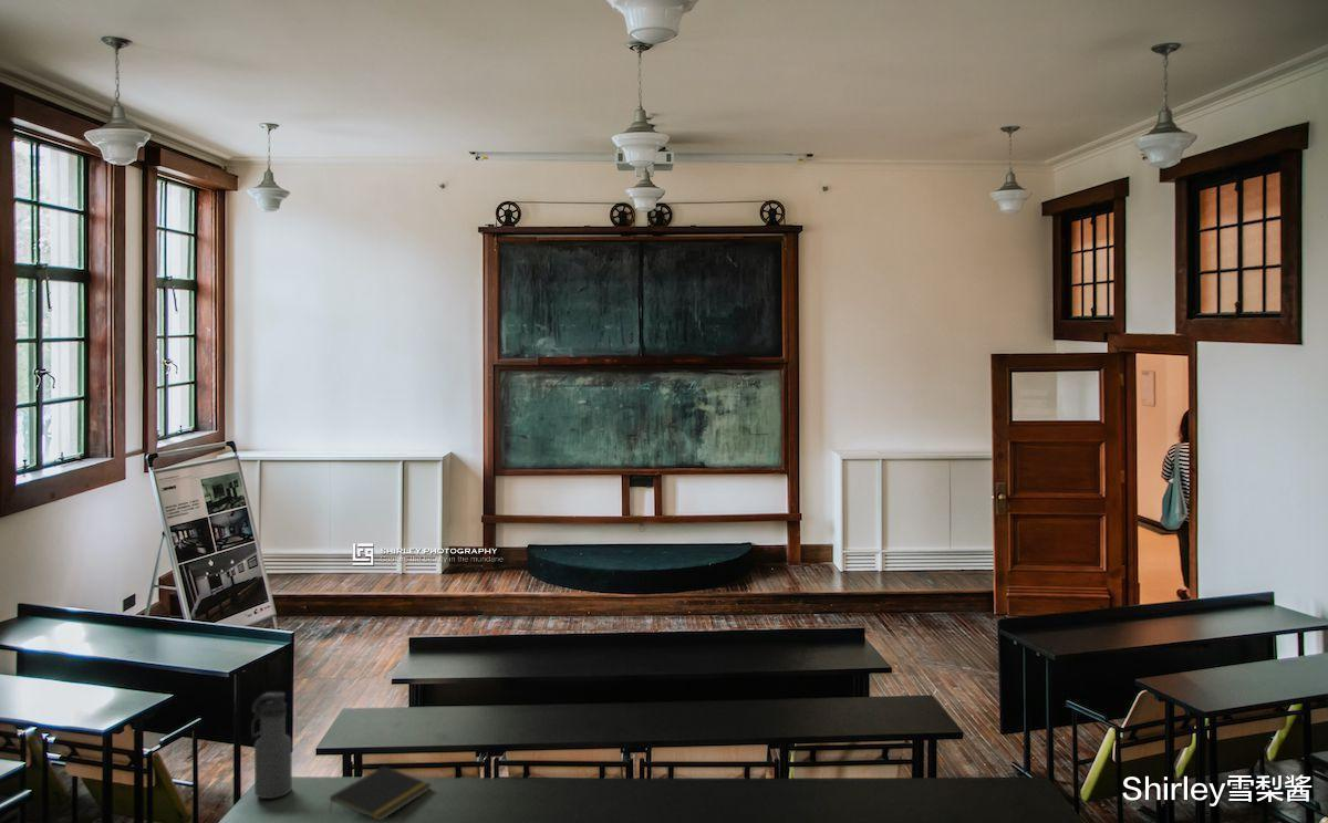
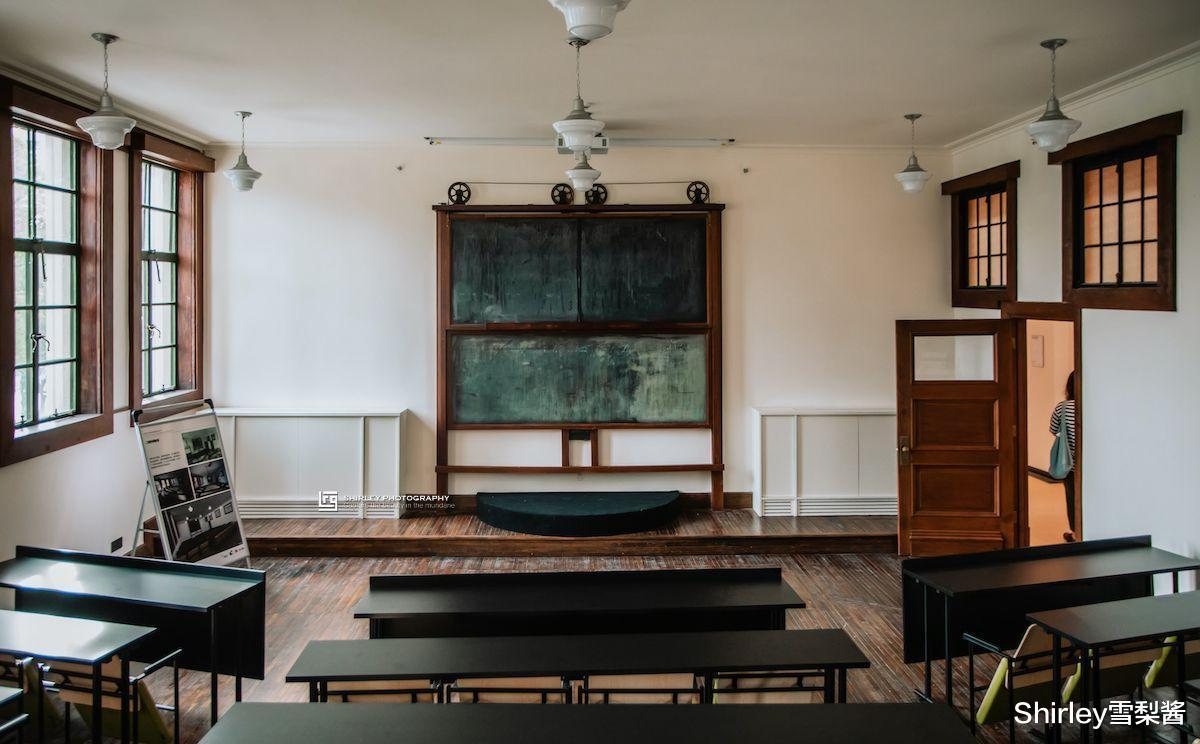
- notepad [328,764,433,822]
- water bottle [250,691,293,800]
